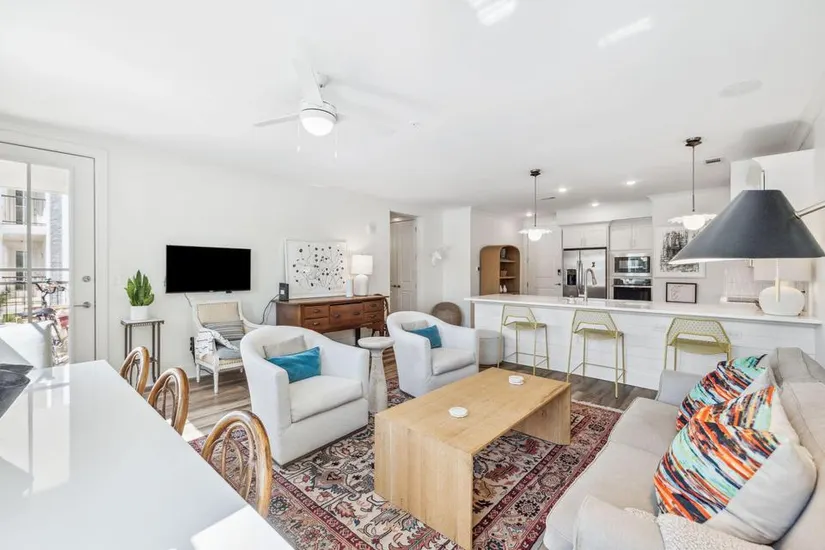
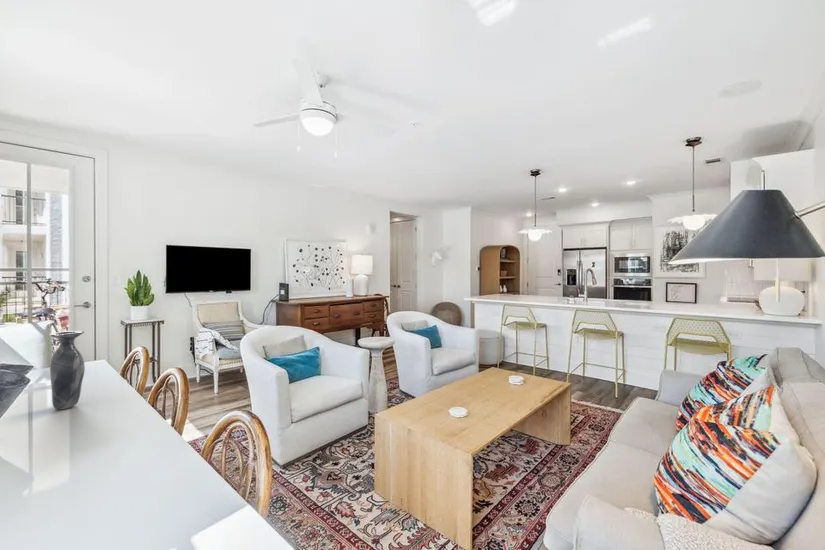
+ vase [49,330,86,410]
